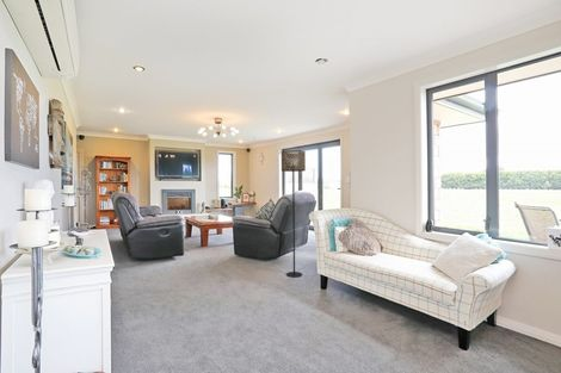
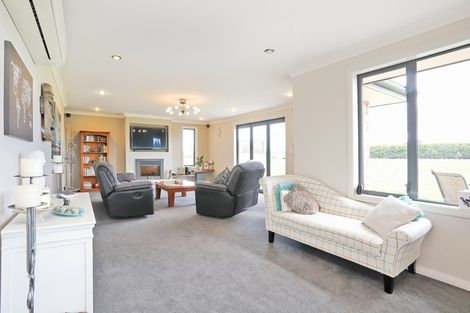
- floor lamp [280,149,307,278]
